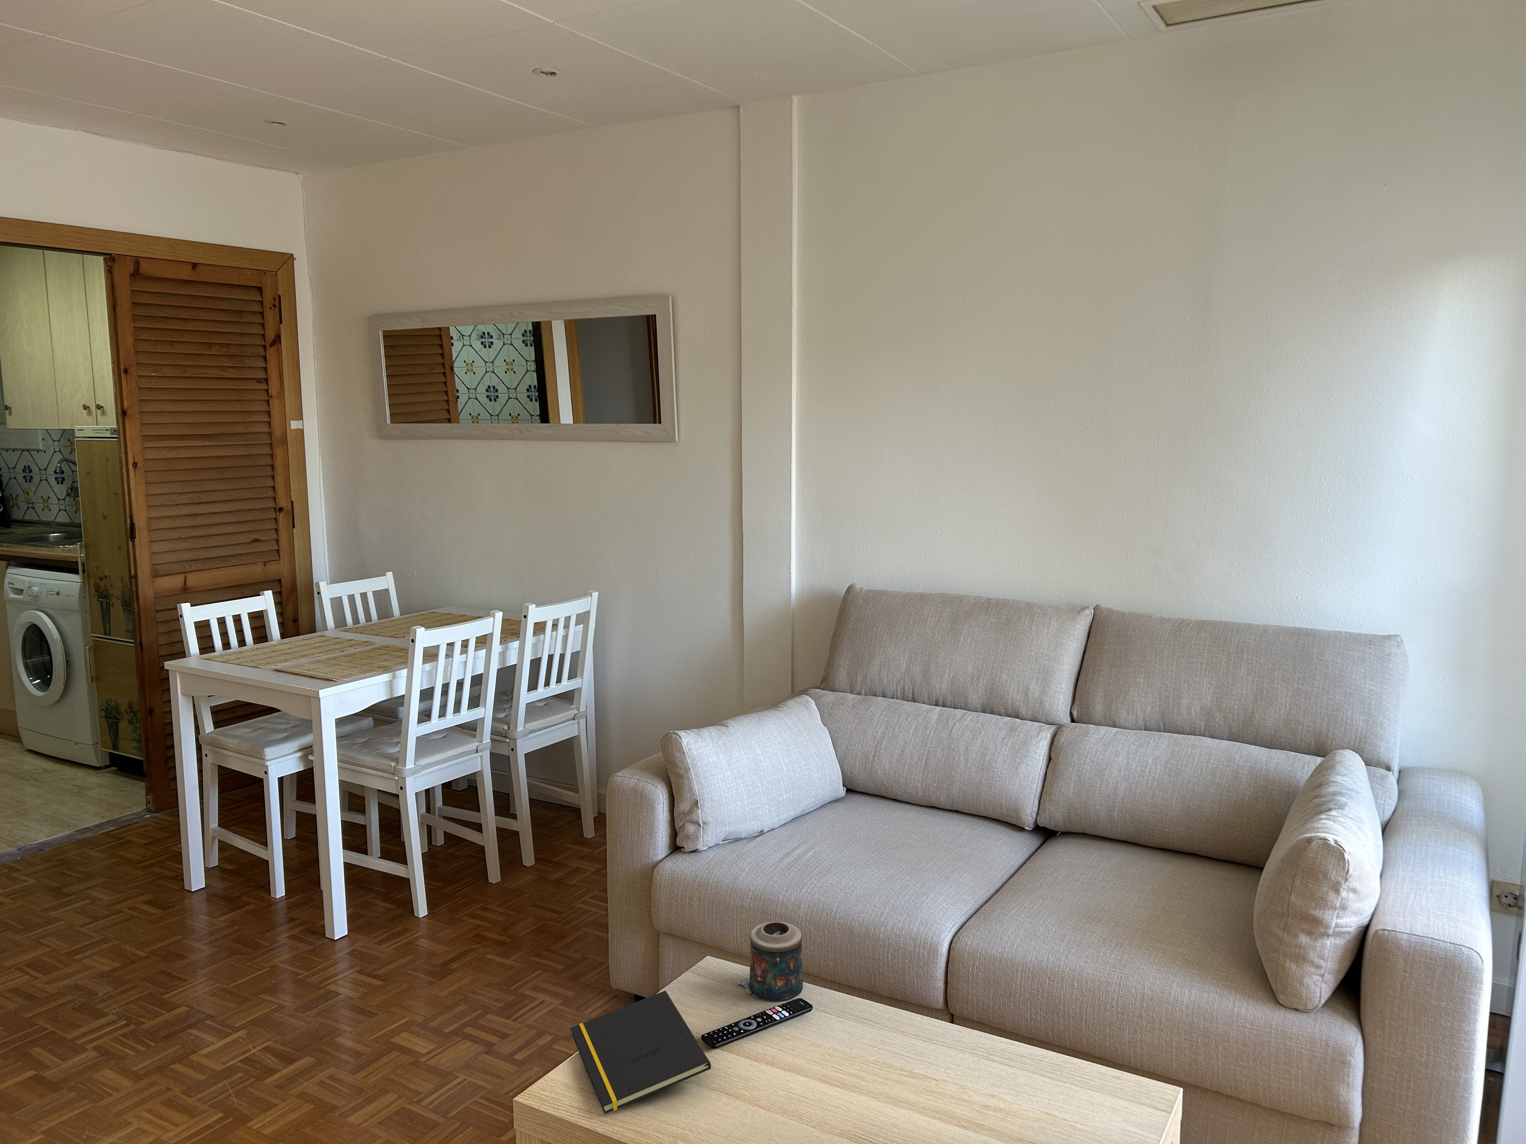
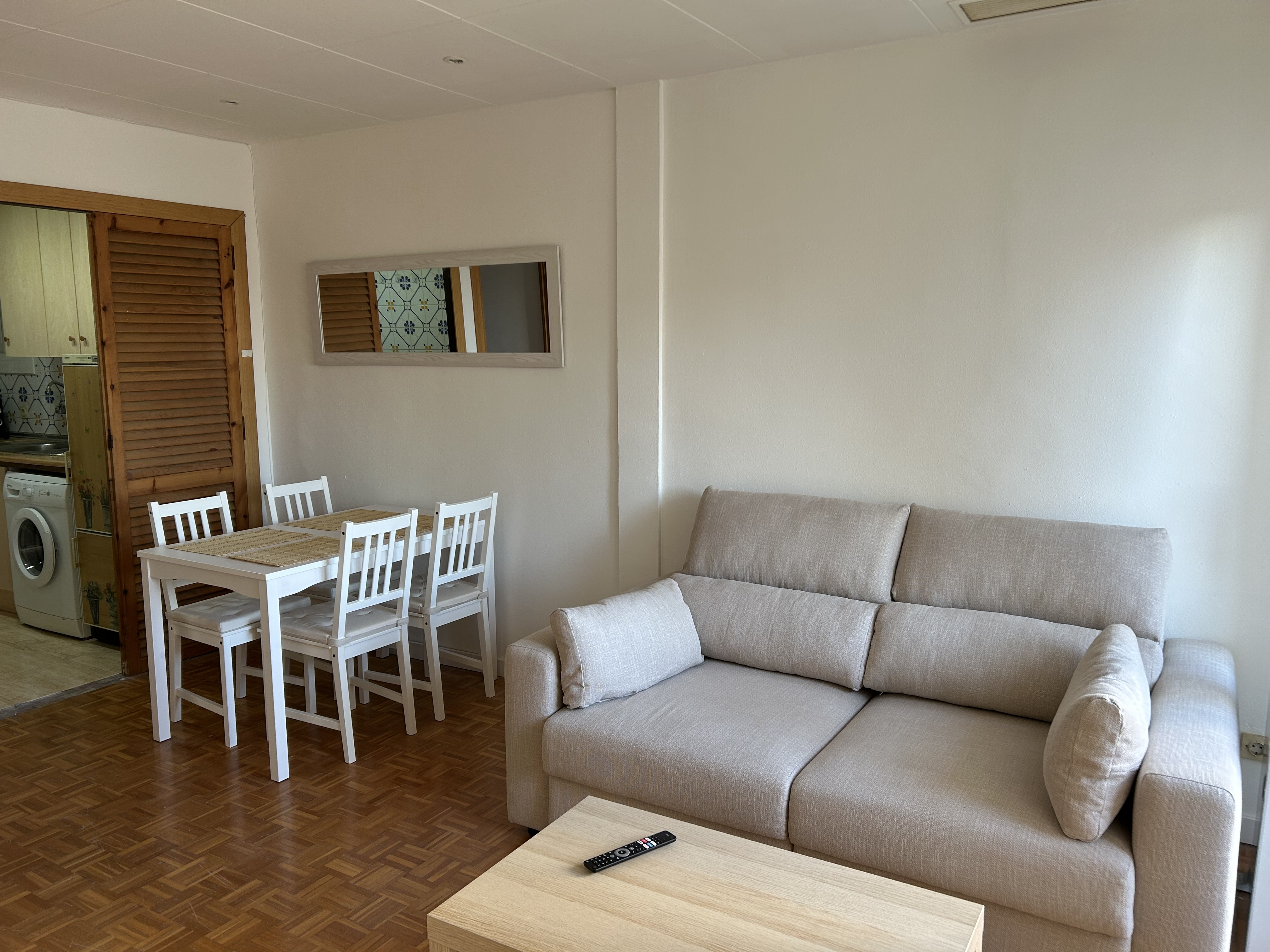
- candle [737,922,803,1001]
- notepad [570,990,711,1114]
